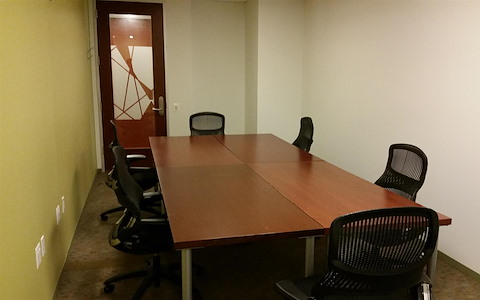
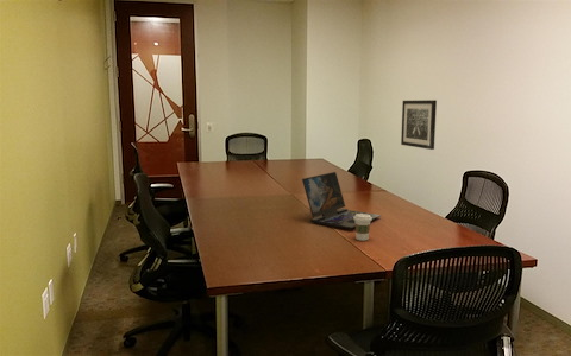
+ coffee cup [353,214,374,242]
+ wall art [400,98,438,151]
+ laptop [301,171,382,230]
